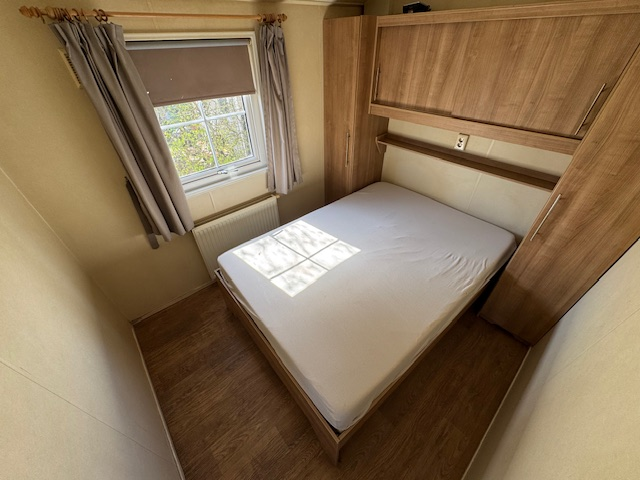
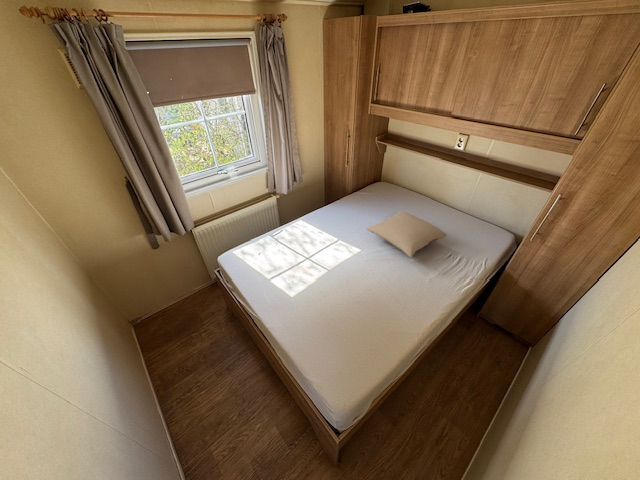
+ pillow [365,211,448,258]
